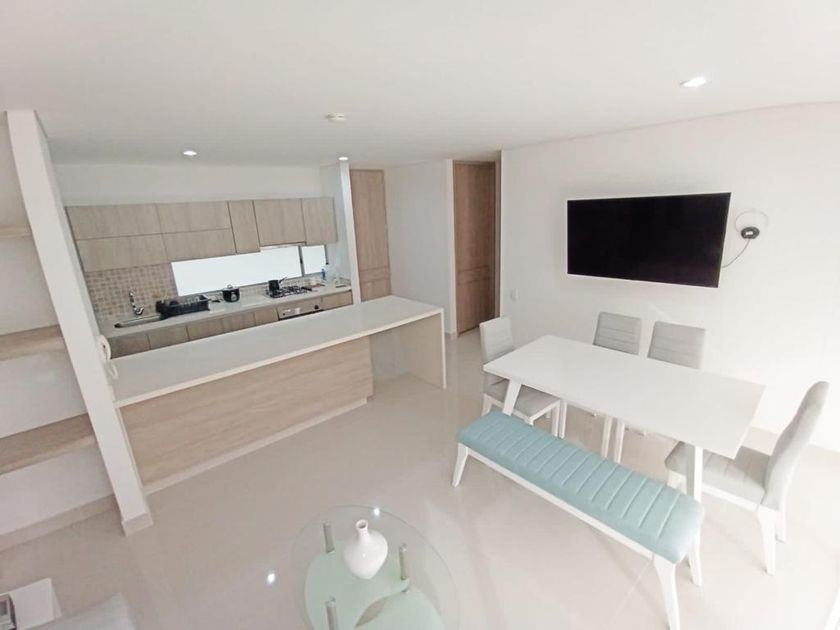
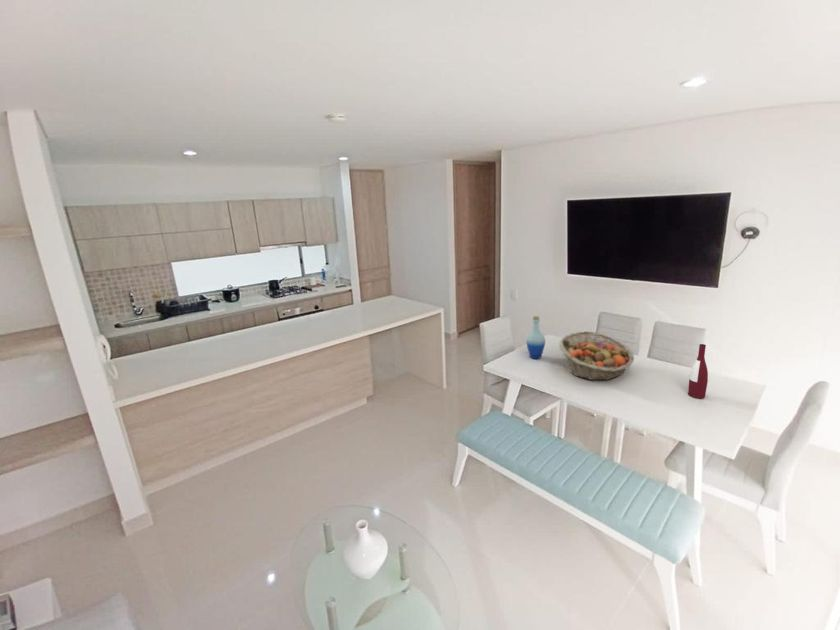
+ alcohol [687,343,709,399]
+ bottle [525,315,546,360]
+ fruit basket [558,330,635,381]
